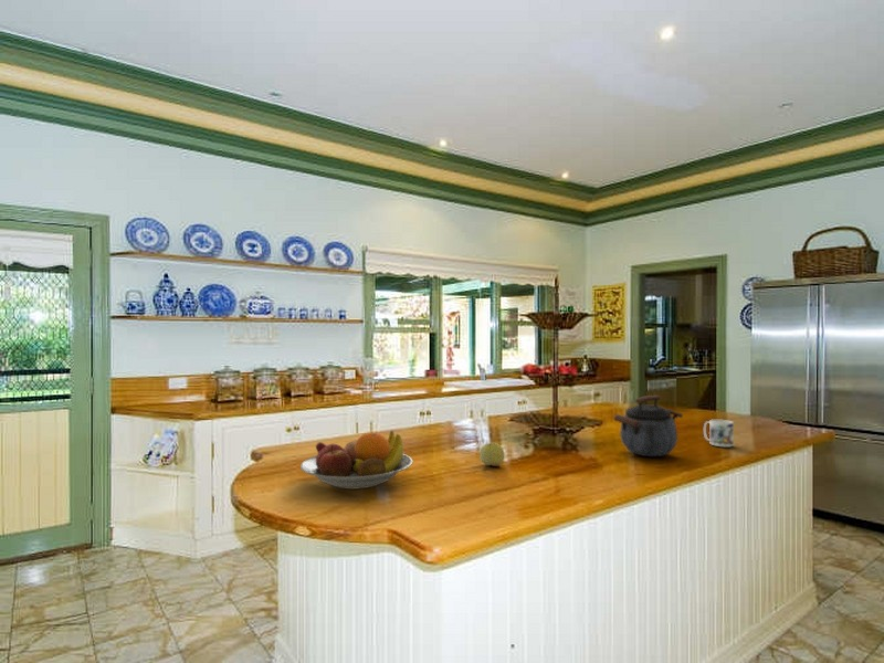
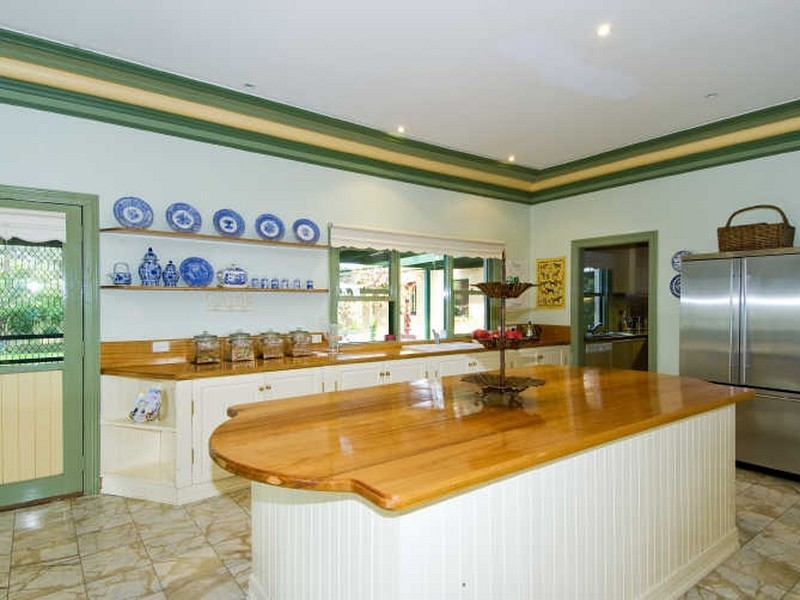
- kettle [613,394,684,457]
- apple [478,442,505,467]
- mug [703,419,735,448]
- fruit bowl [299,430,413,491]
